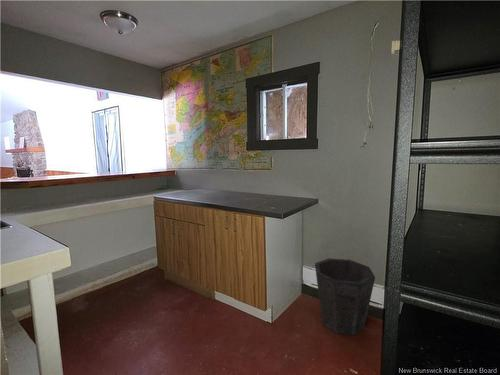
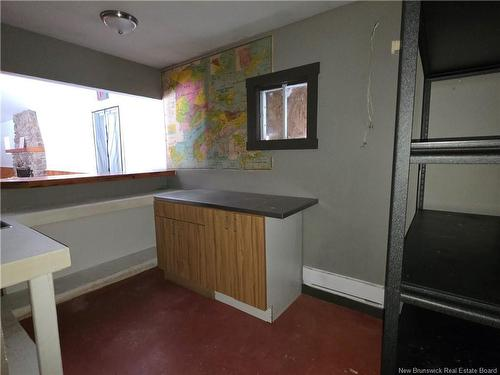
- waste bin [314,257,376,336]
